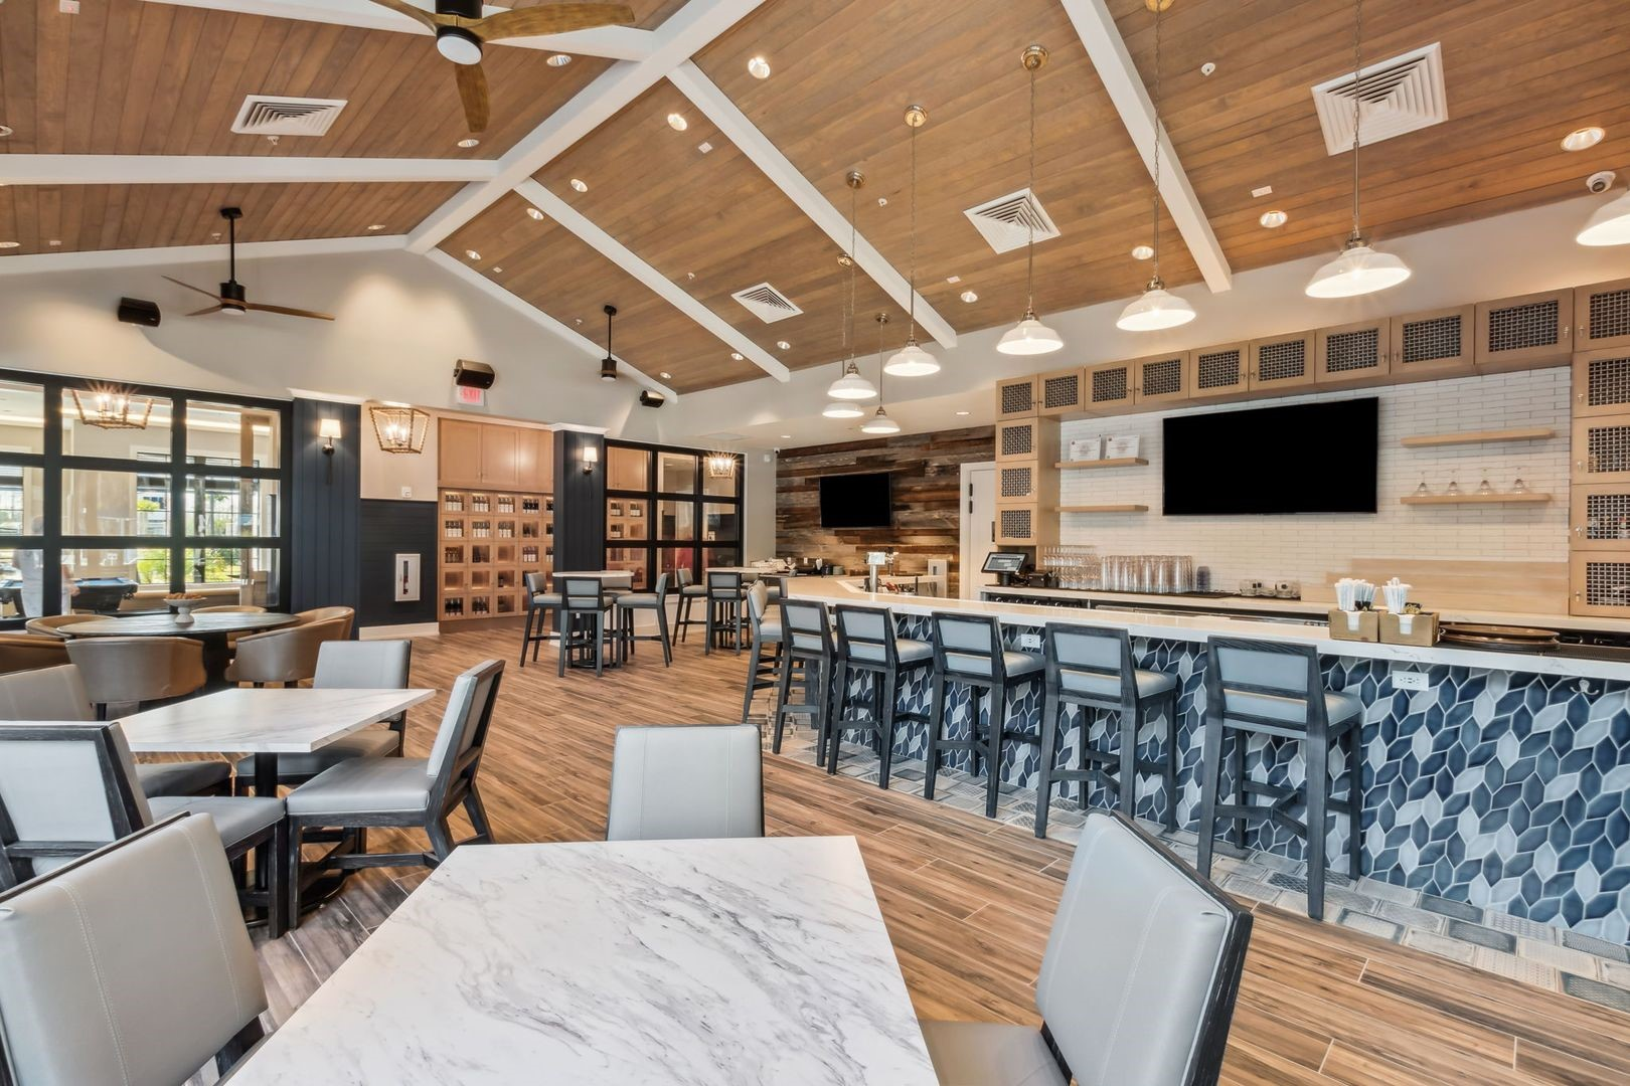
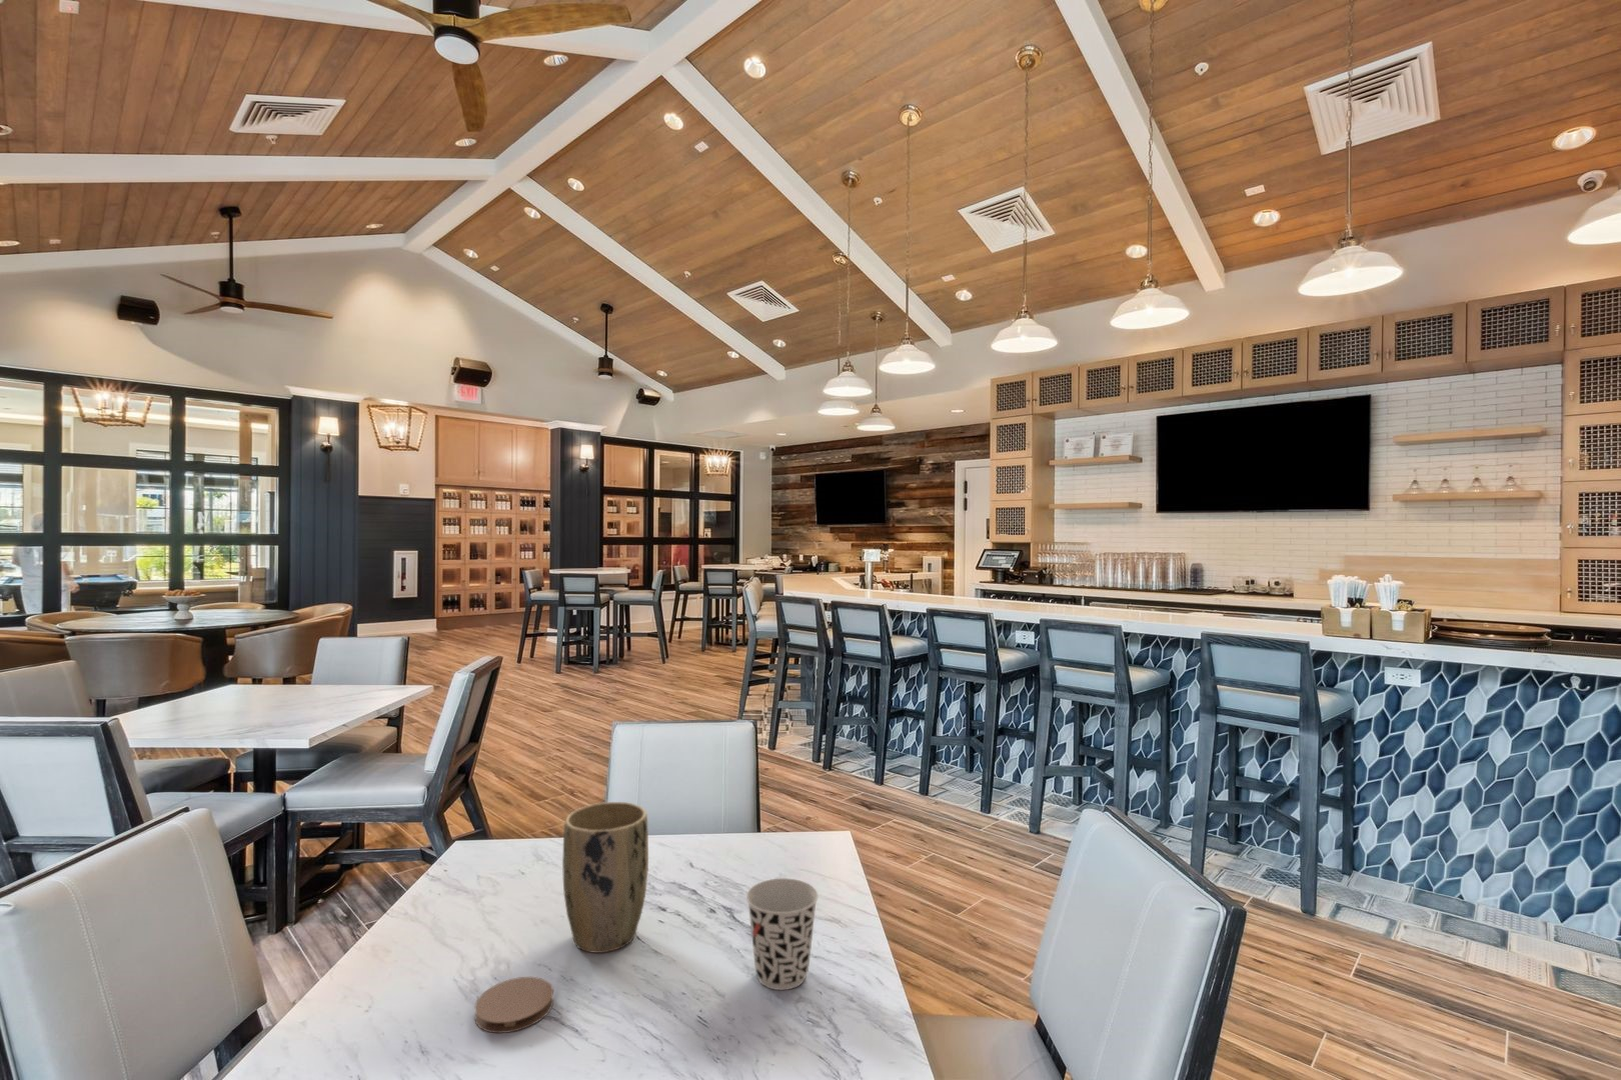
+ cup [745,878,819,991]
+ plant pot [561,802,649,953]
+ coaster [473,976,555,1034]
